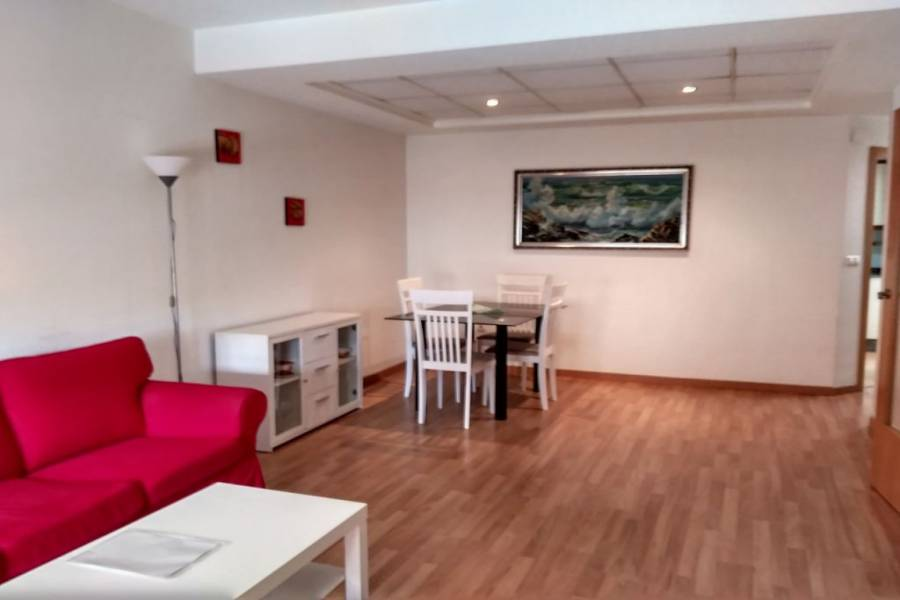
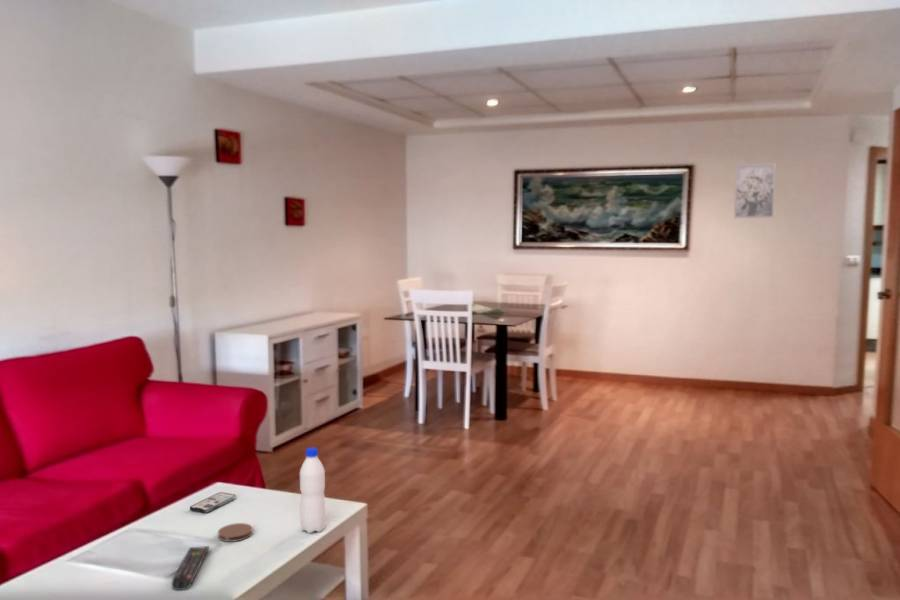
+ water bottle [299,447,327,534]
+ phone case [189,491,237,514]
+ wall art [733,162,777,219]
+ remote control [170,545,210,591]
+ coaster [217,522,254,543]
